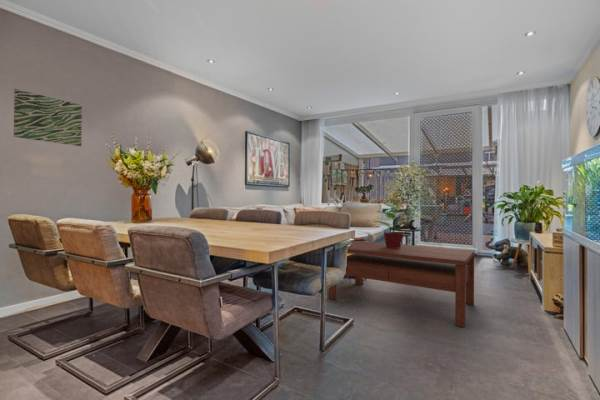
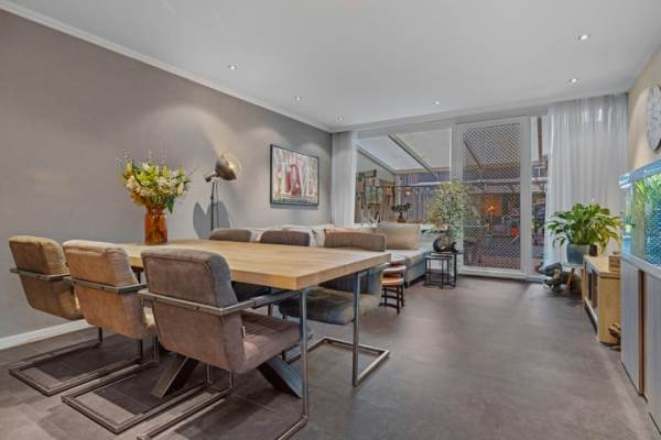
- coffee table [328,240,476,328]
- wall art [13,88,83,147]
- potted plant [374,196,412,248]
